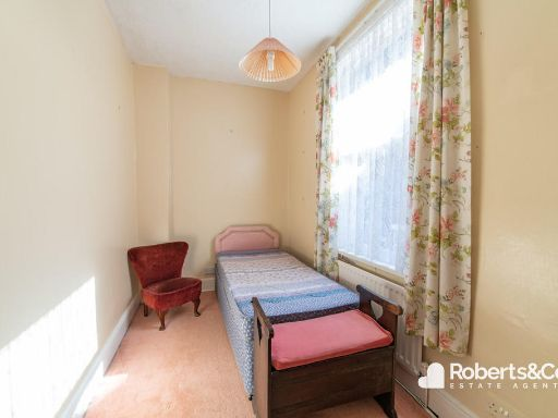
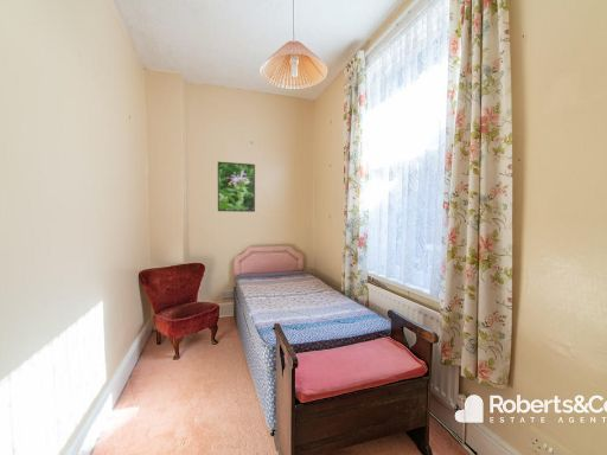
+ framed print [217,161,256,213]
